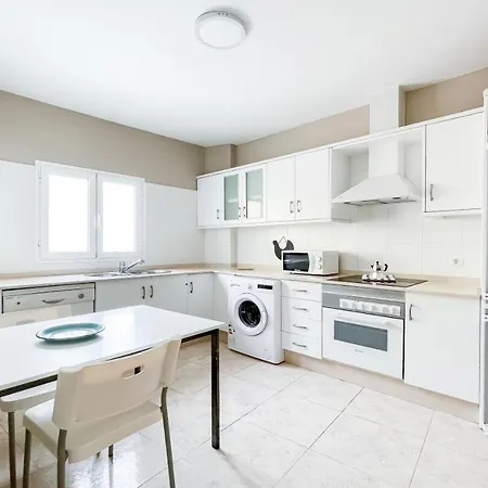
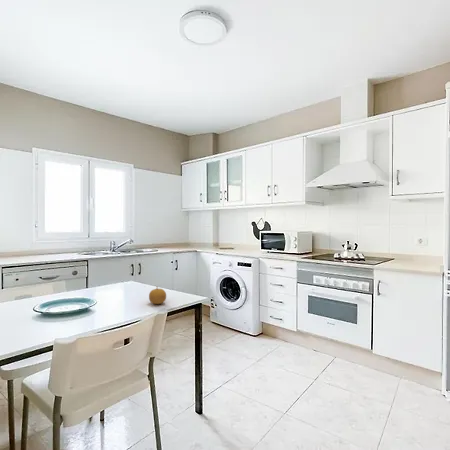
+ fruit [148,287,167,305]
